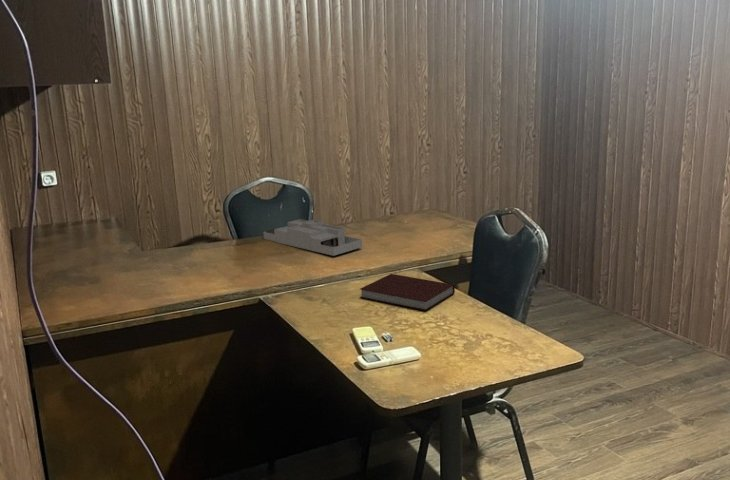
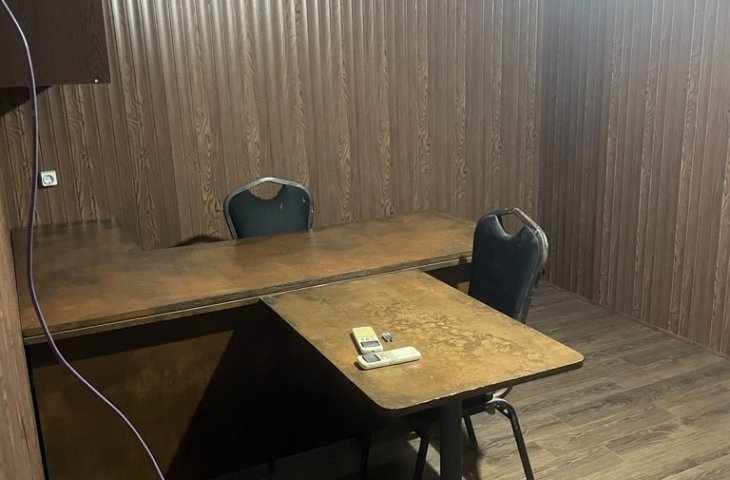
- notebook [359,273,456,312]
- desk organizer [262,218,363,257]
